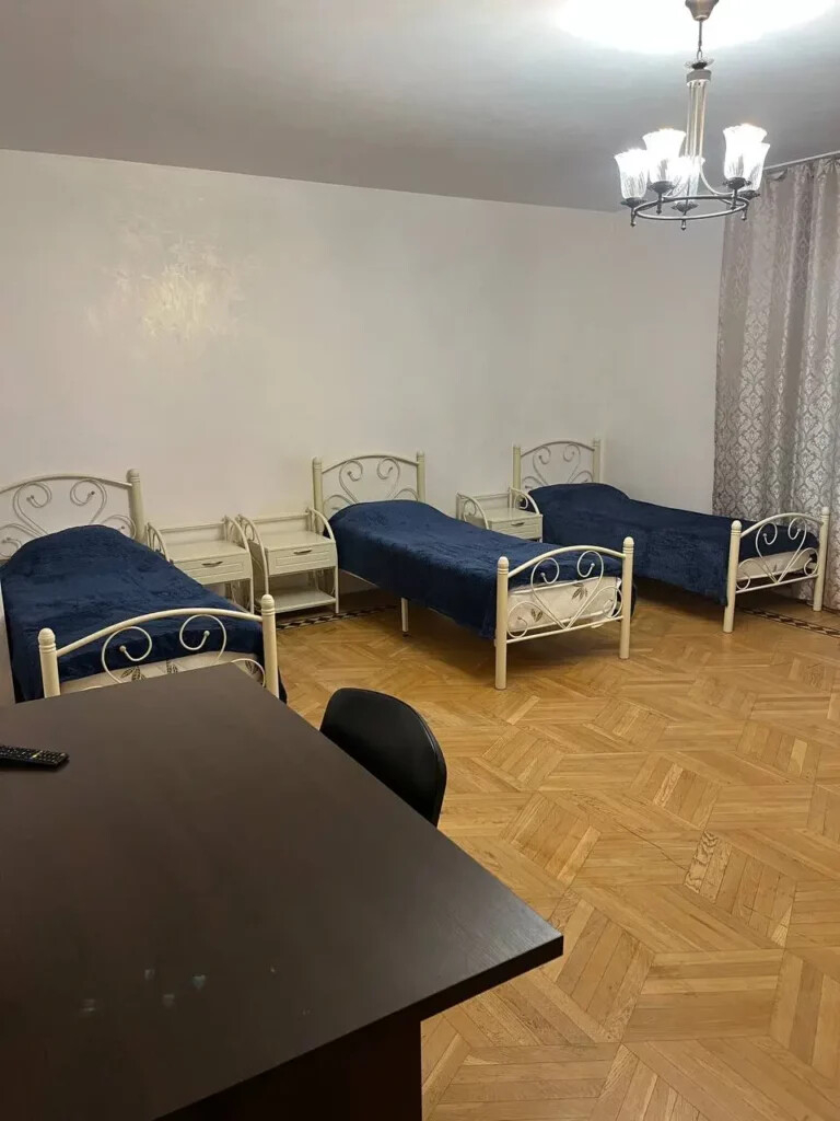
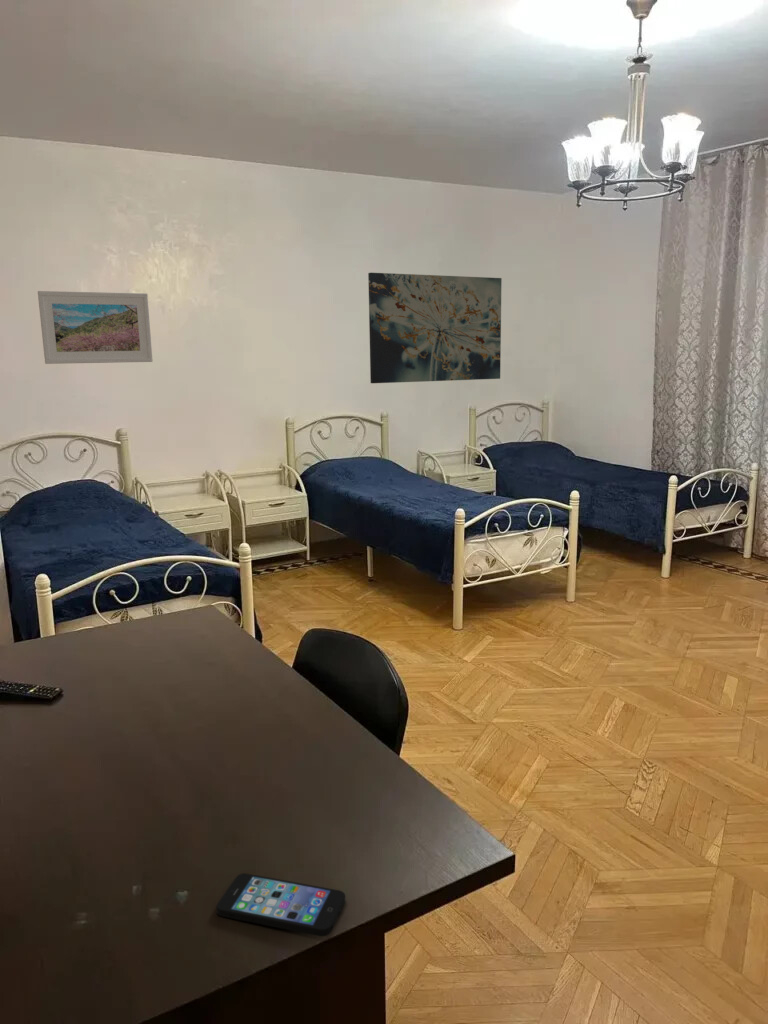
+ smartphone [215,872,346,937]
+ wall art [367,272,503,384]
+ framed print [37,290,154,365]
